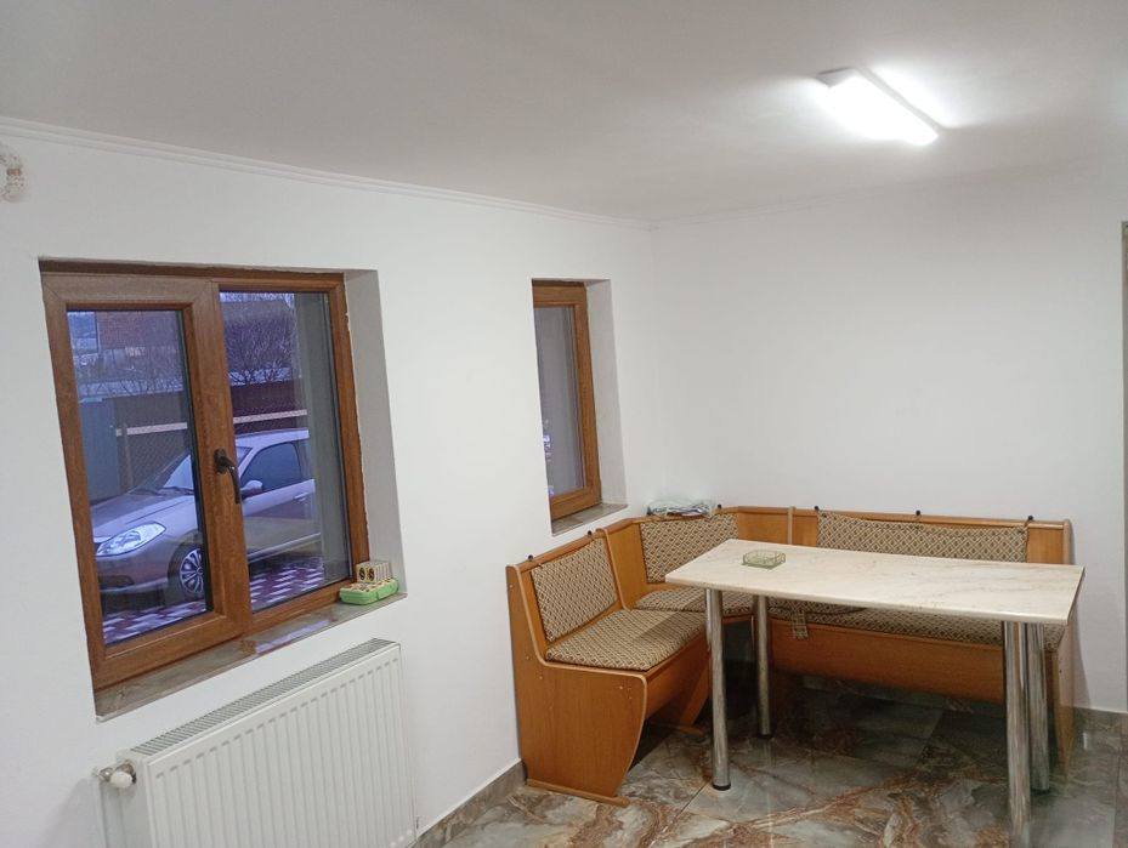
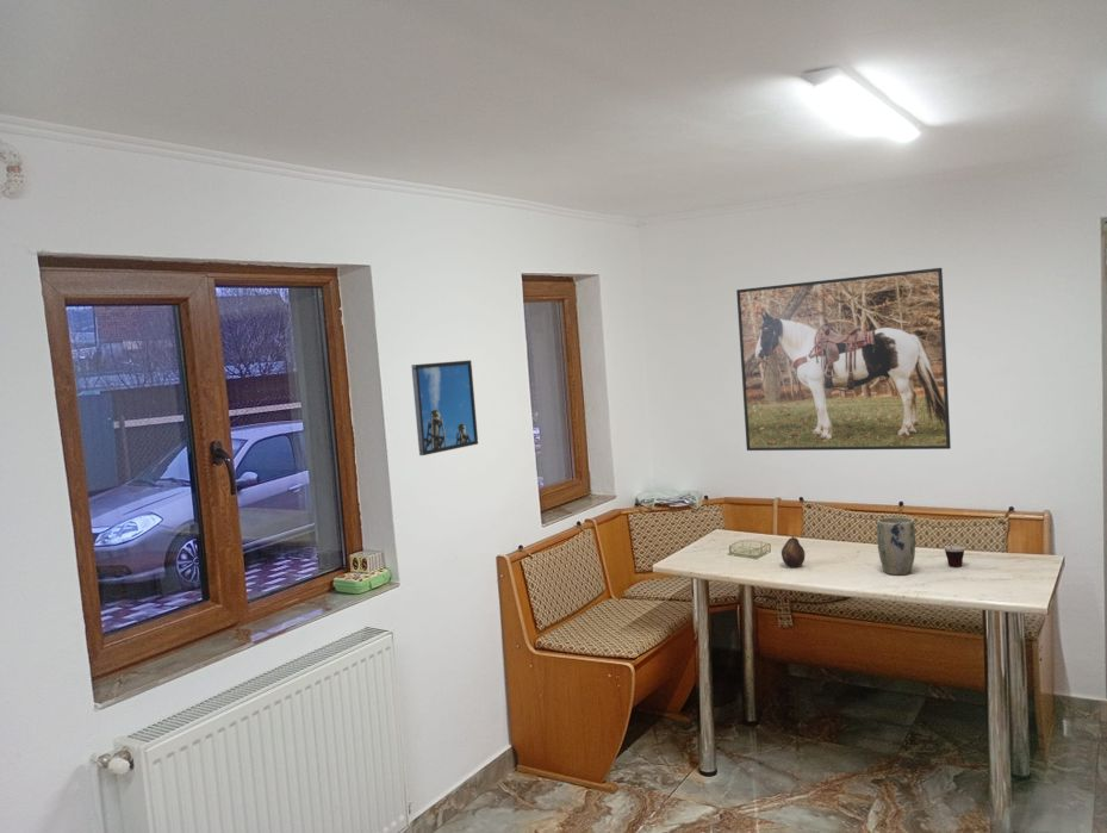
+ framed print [735,267,952,452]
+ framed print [410,359,479,456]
+ cup [944,539,965,567]
+ fruit [781,535,807,568]
+ plant pot [876,516,916,576]
